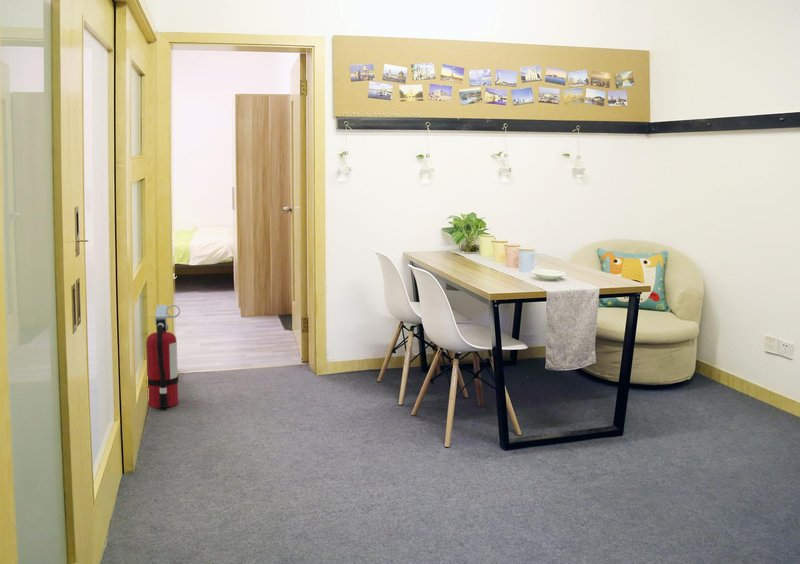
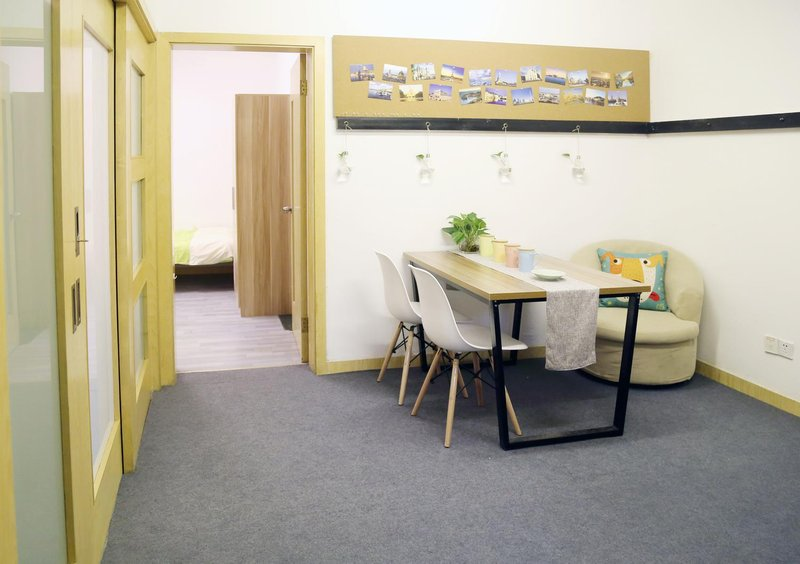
- fire extinguisher [145,304,181,409]
